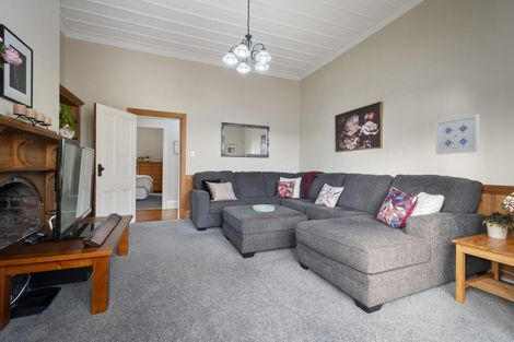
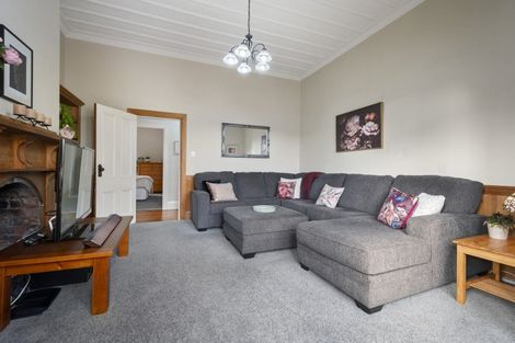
- wall art [435,114,480,155]
